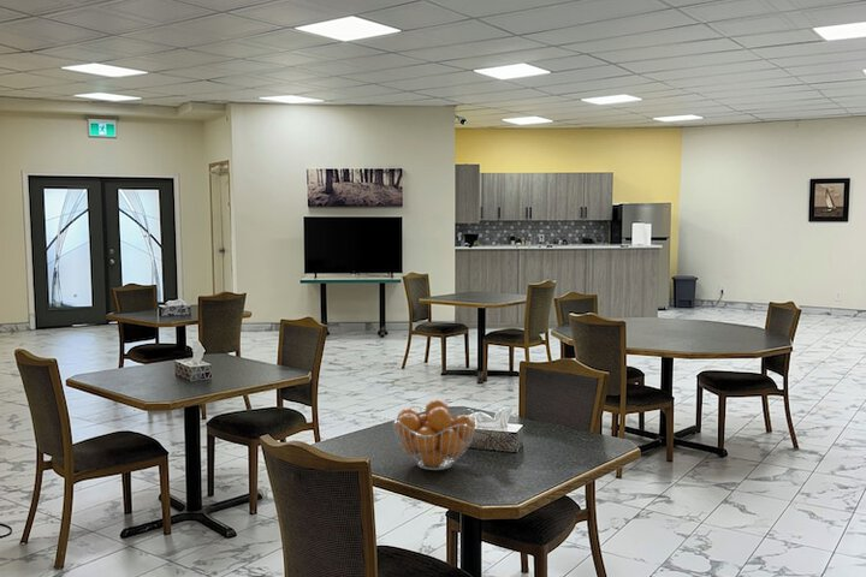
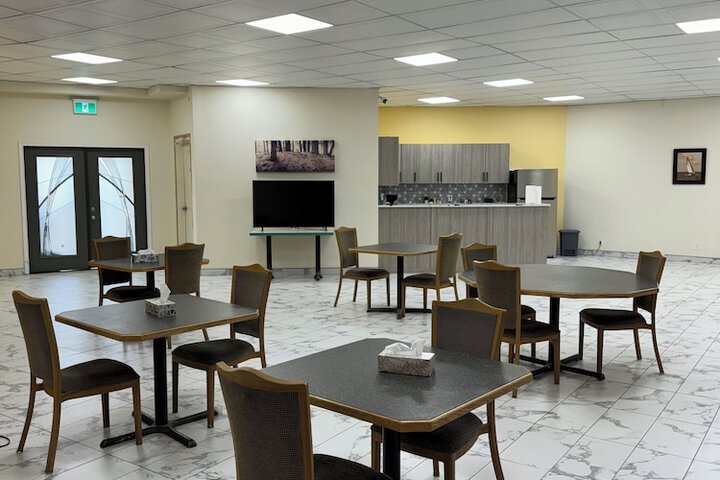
- fruit basket [391,398,478,471]
